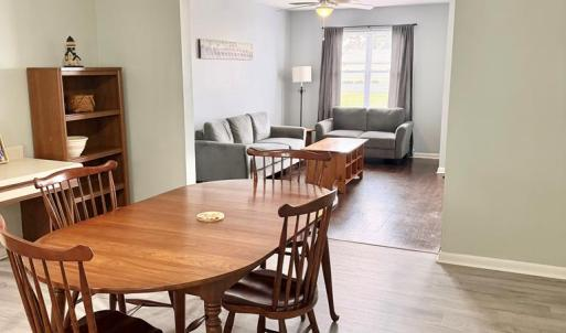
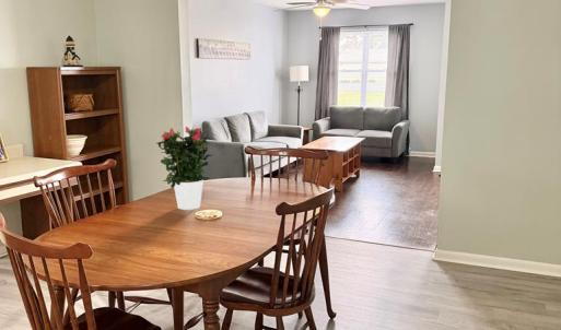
+ potted flower [155,126,212,211]
